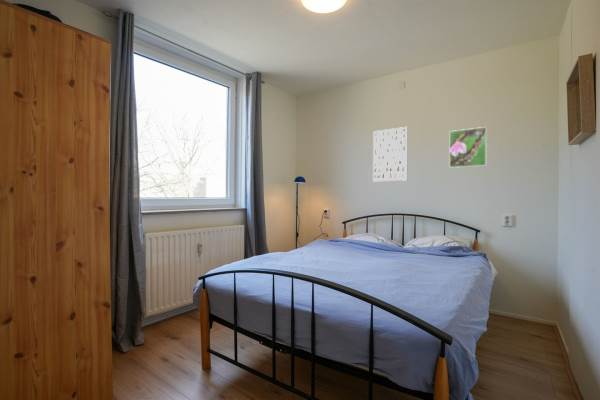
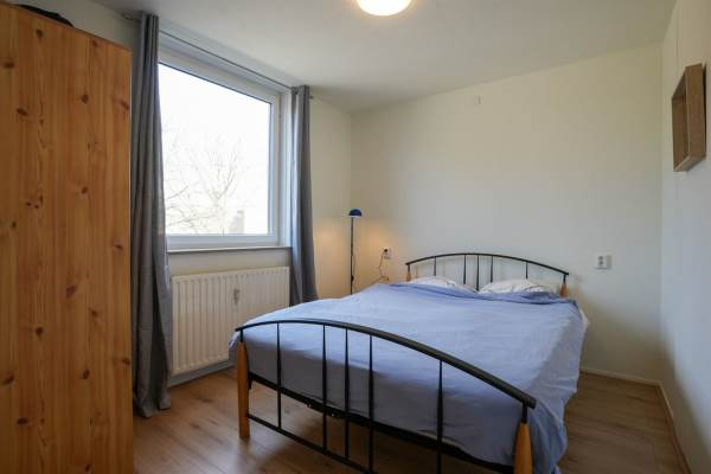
- wall art [372,126,409,182]
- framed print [448,126,488,169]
